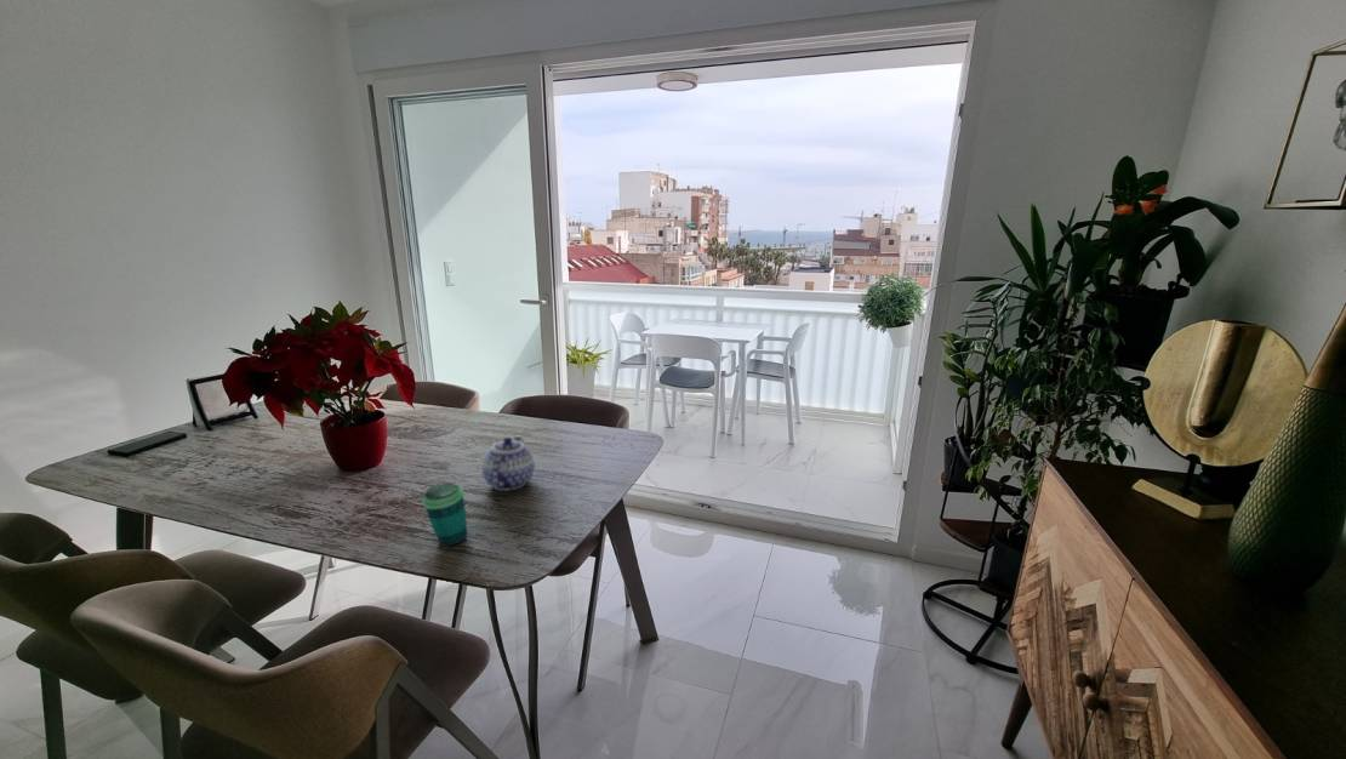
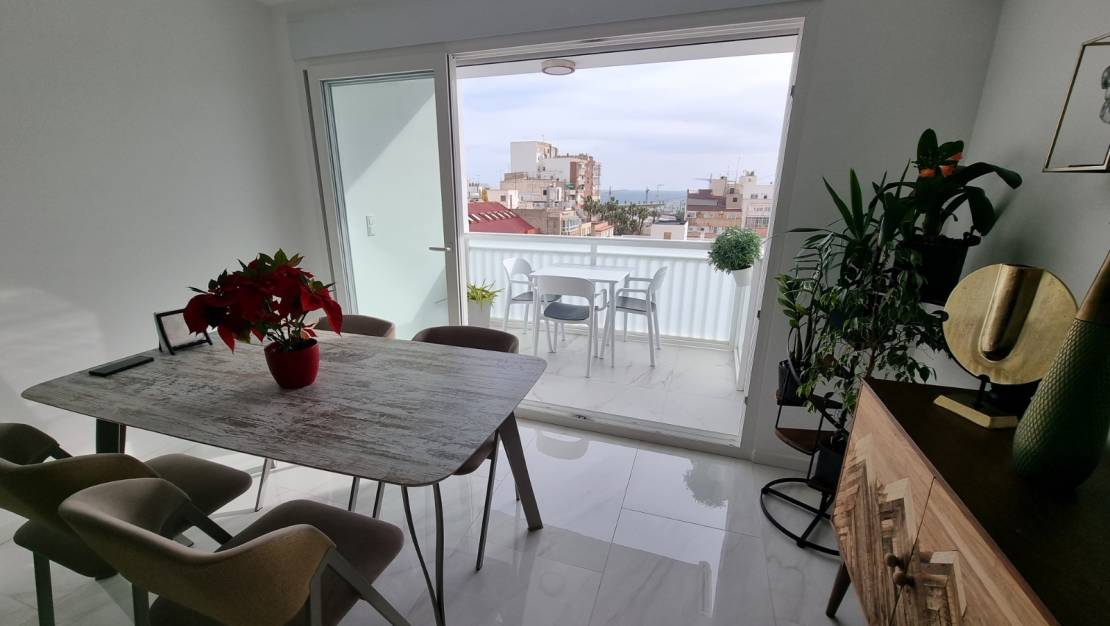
- teapot [481,435,536,492]
- cup [421,481,468,547]
